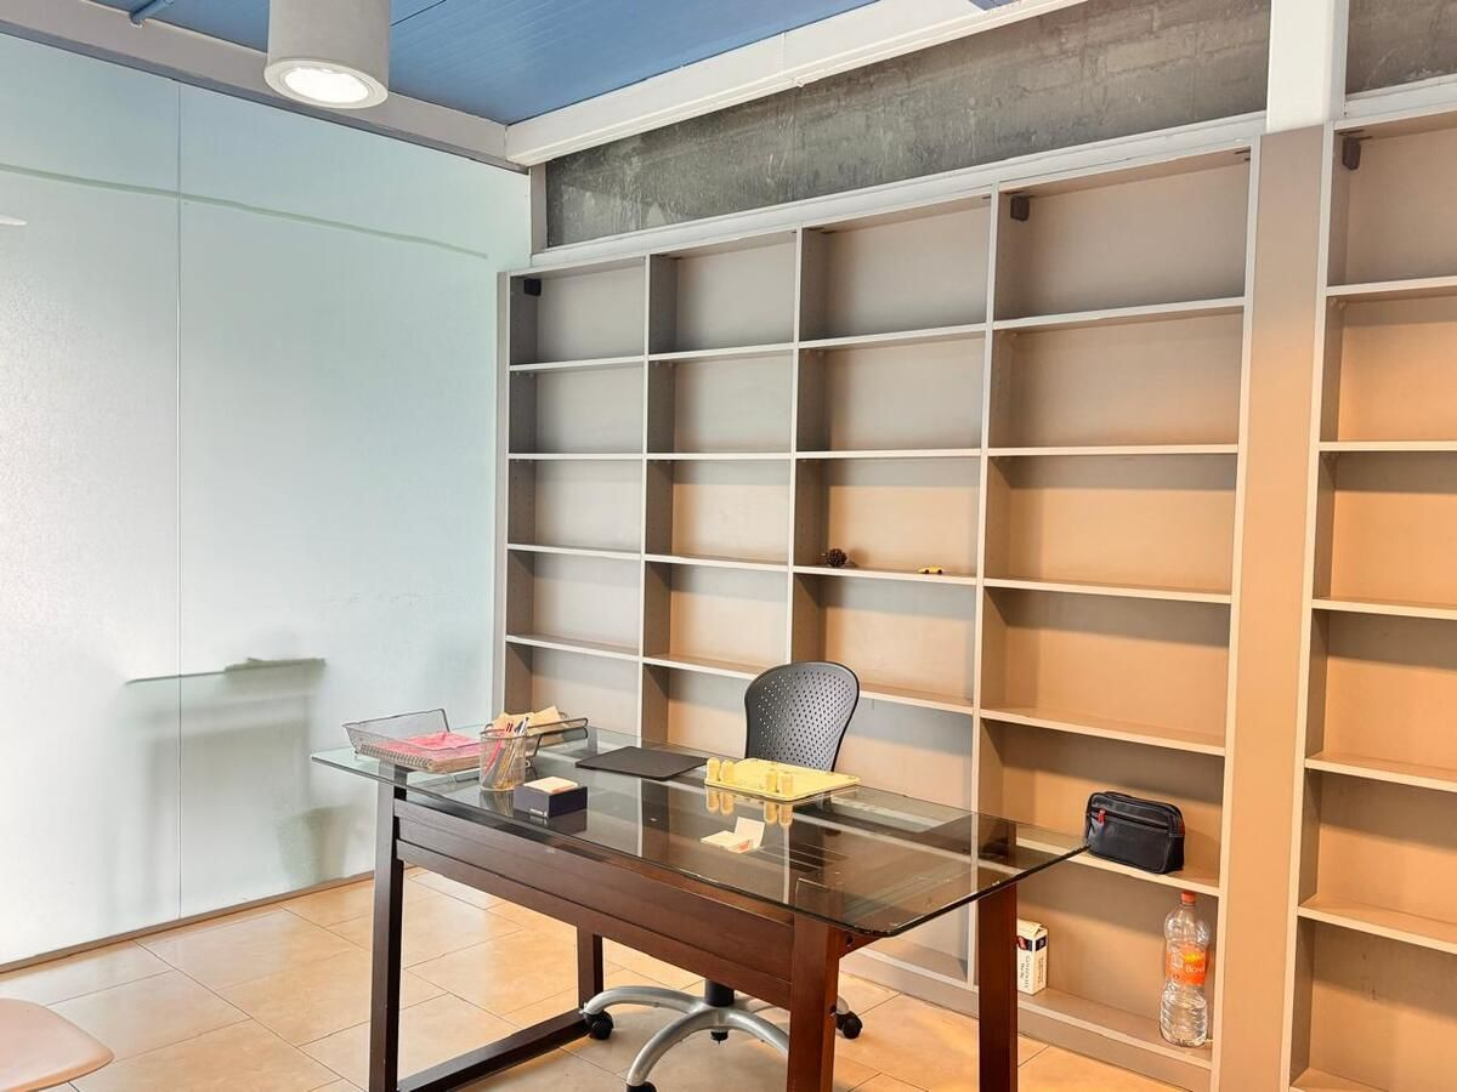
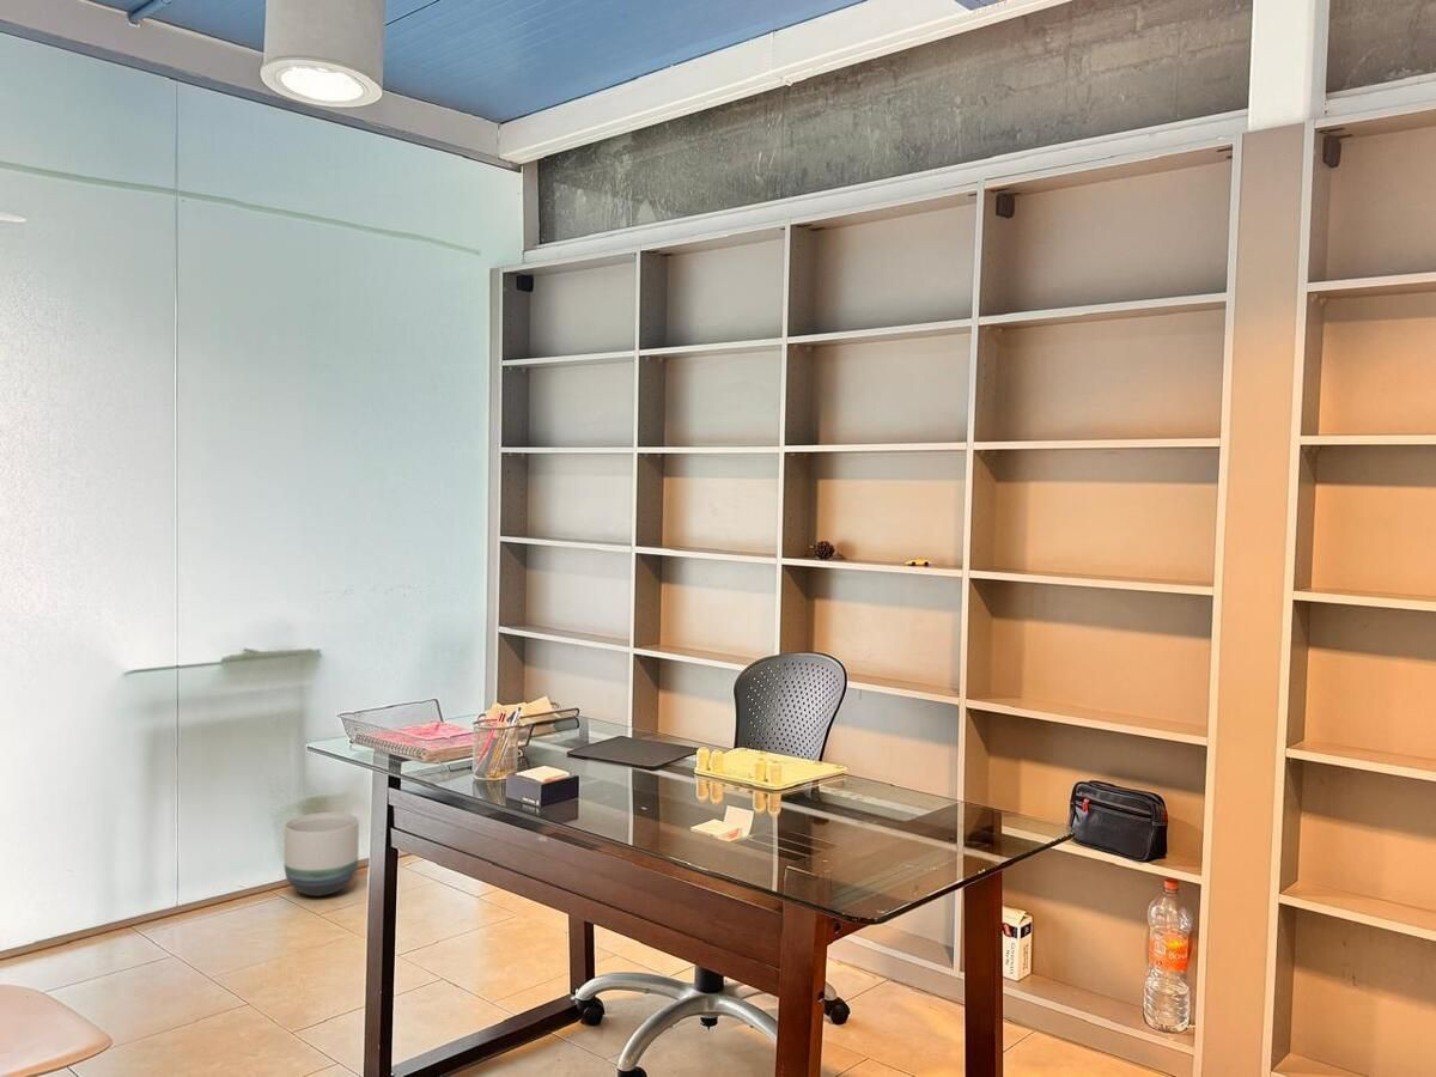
+ planter [284,811,360,898]
